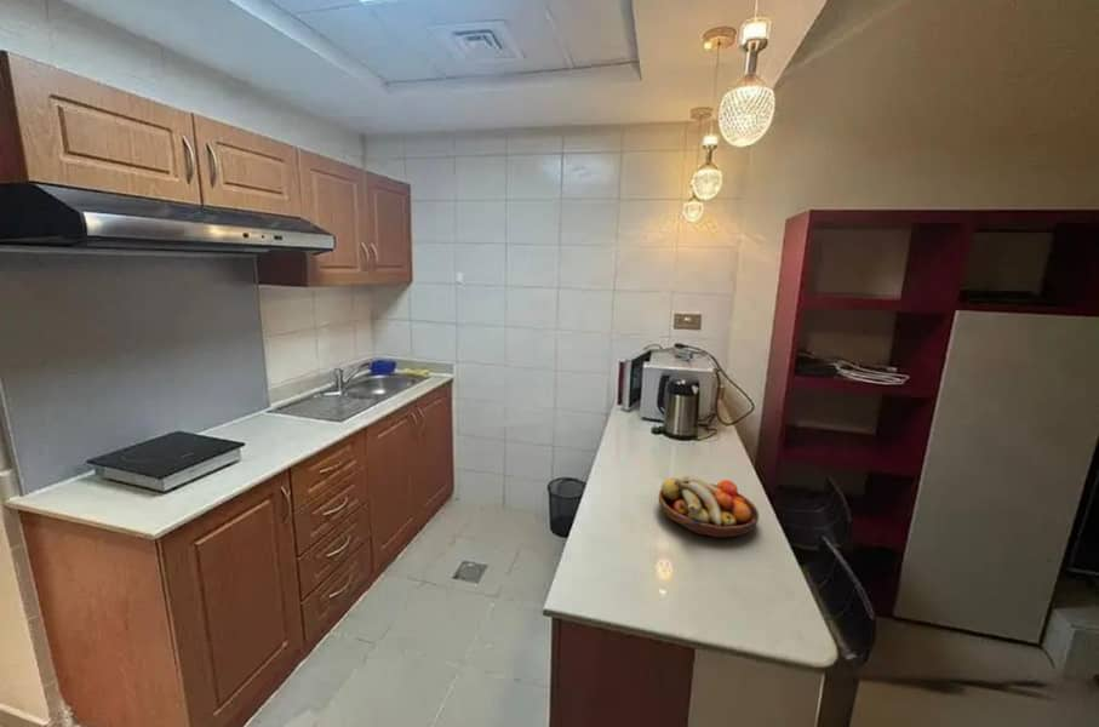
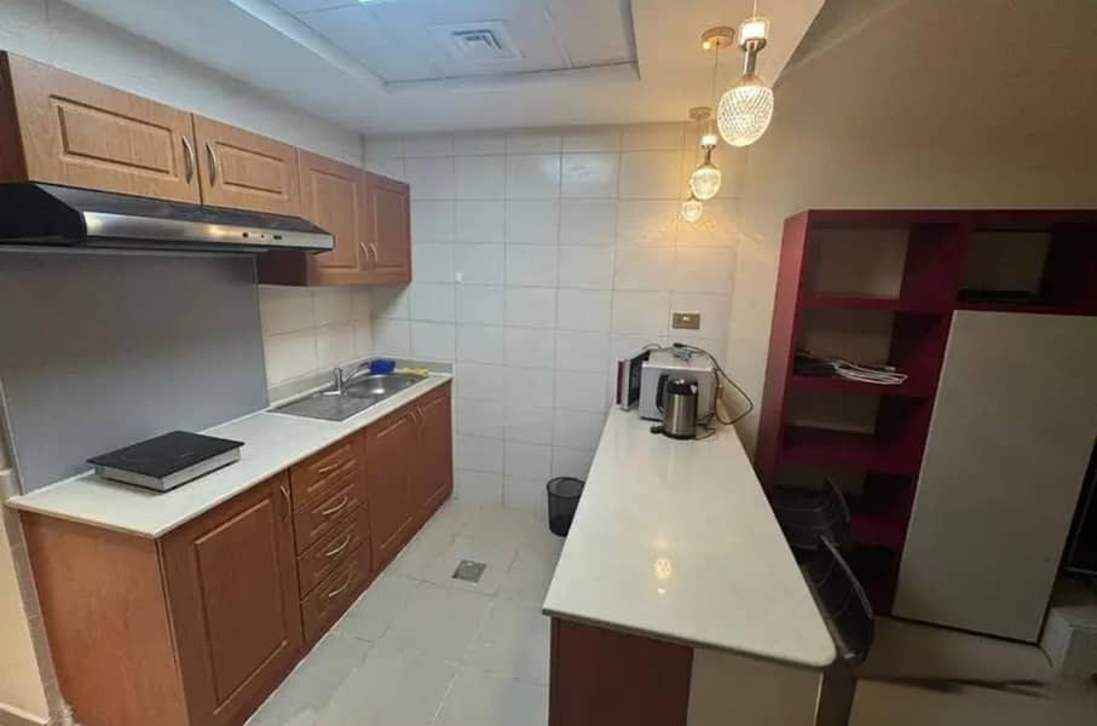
- fruit bowl [658,475,760,539]
